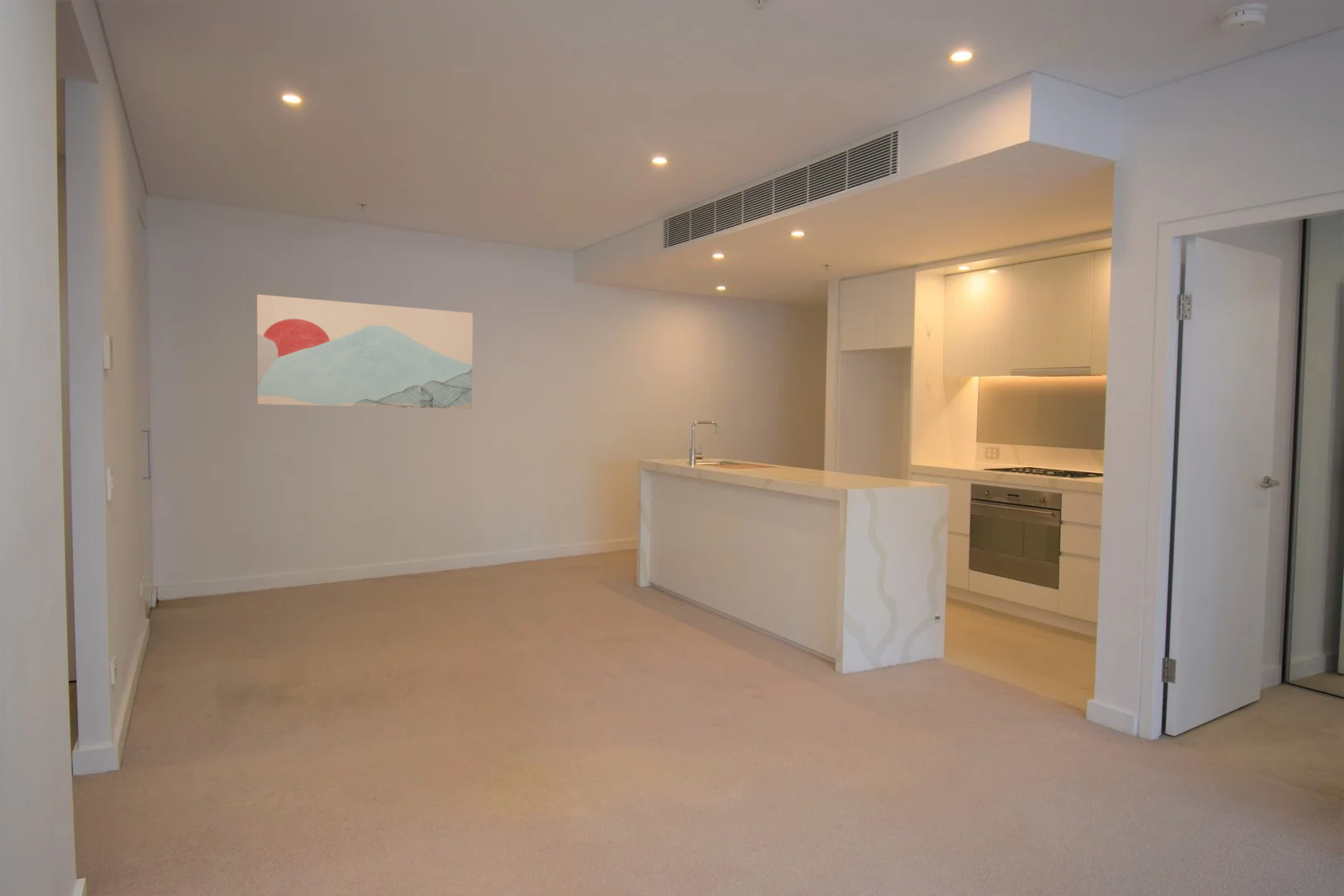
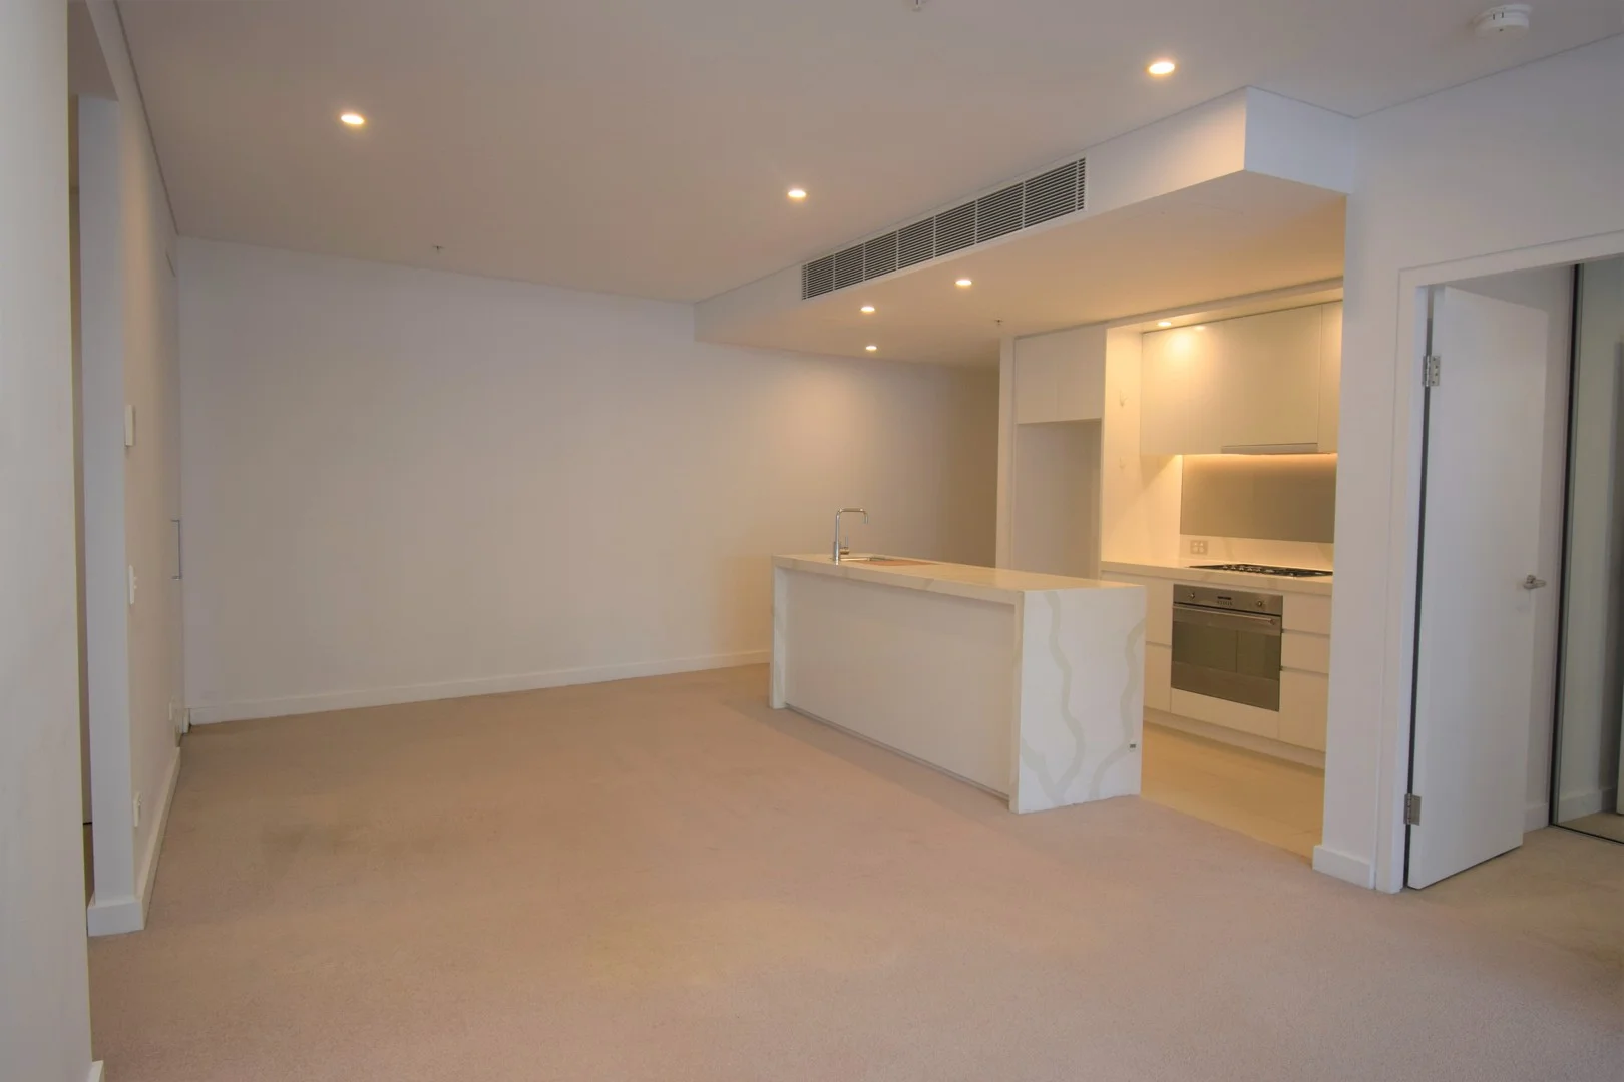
- wall art [256,294,474,410]
